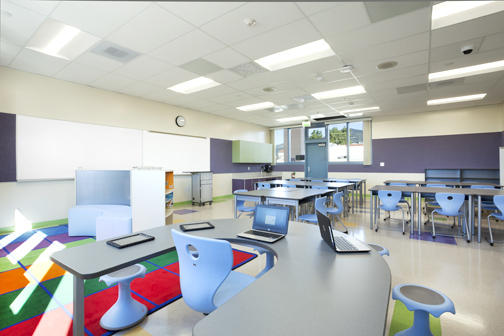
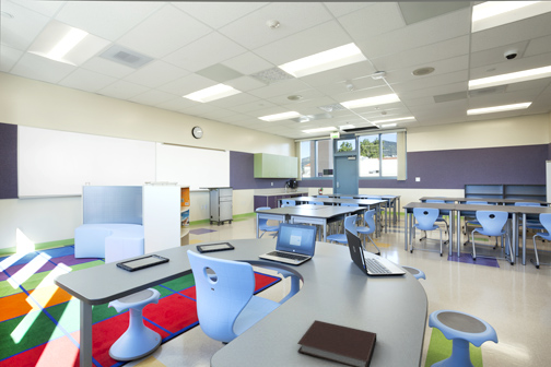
+ notebook [296,319,377,367]
